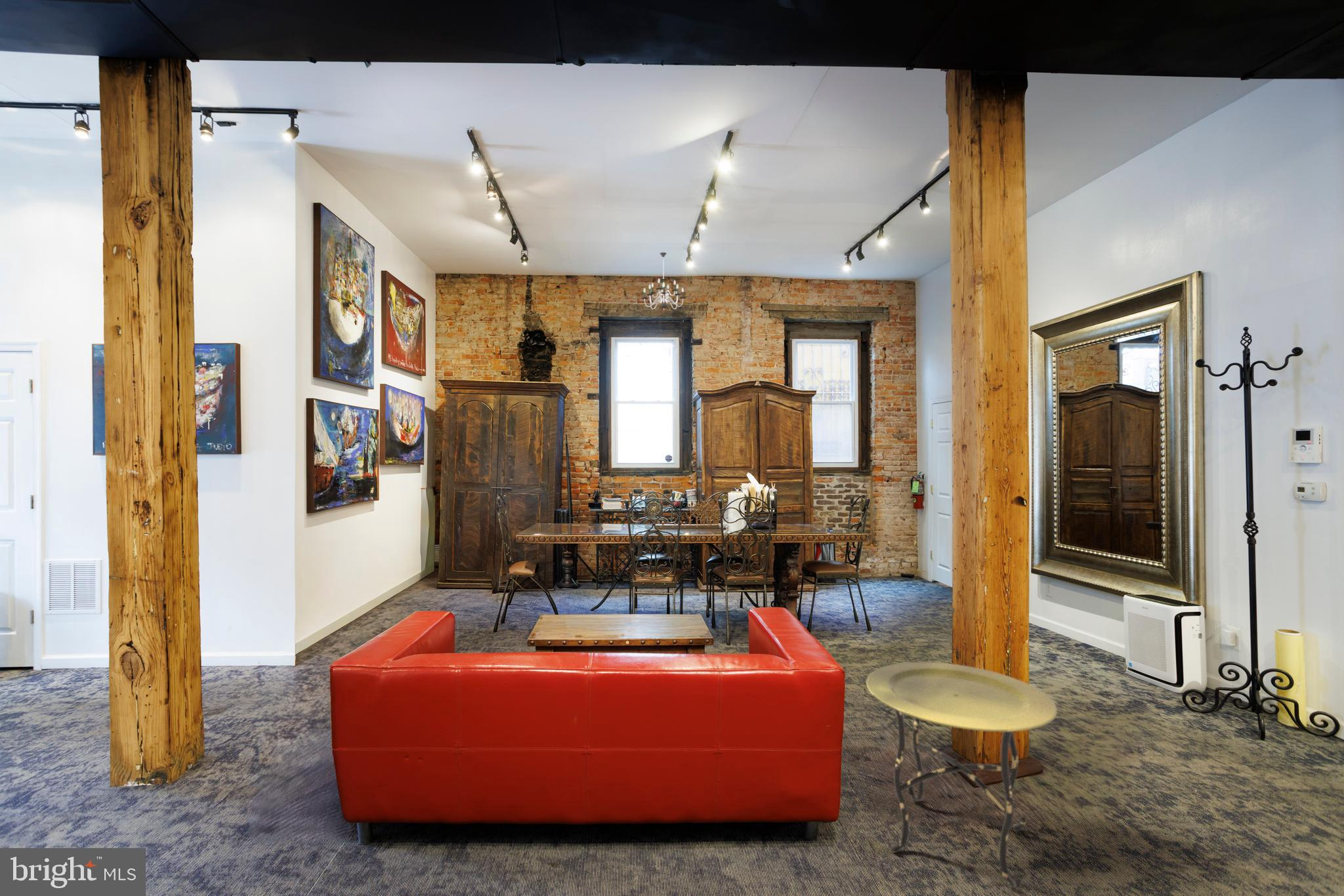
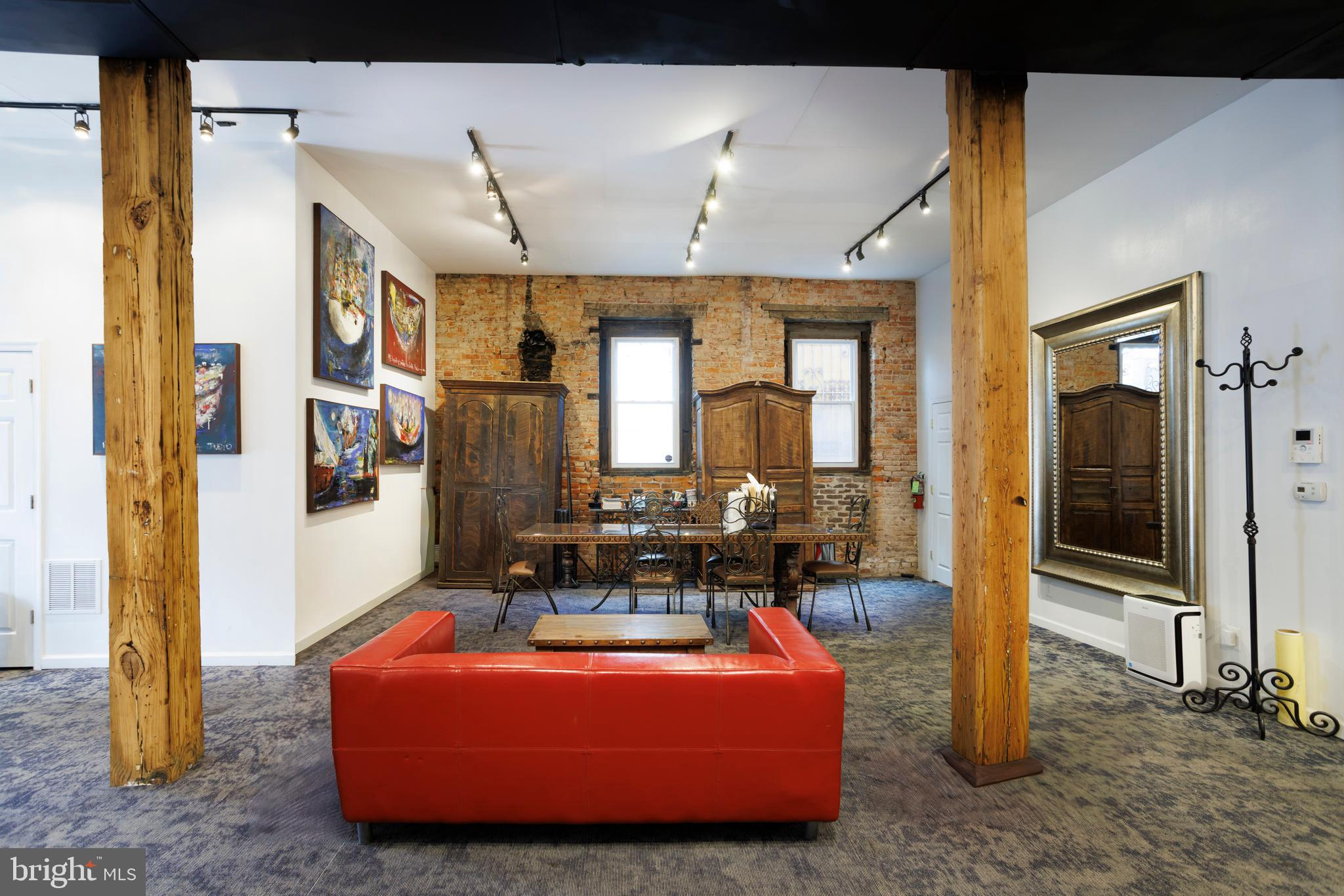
- chandelier [641,252,687,311]
- side table [866,661,1058,892]
